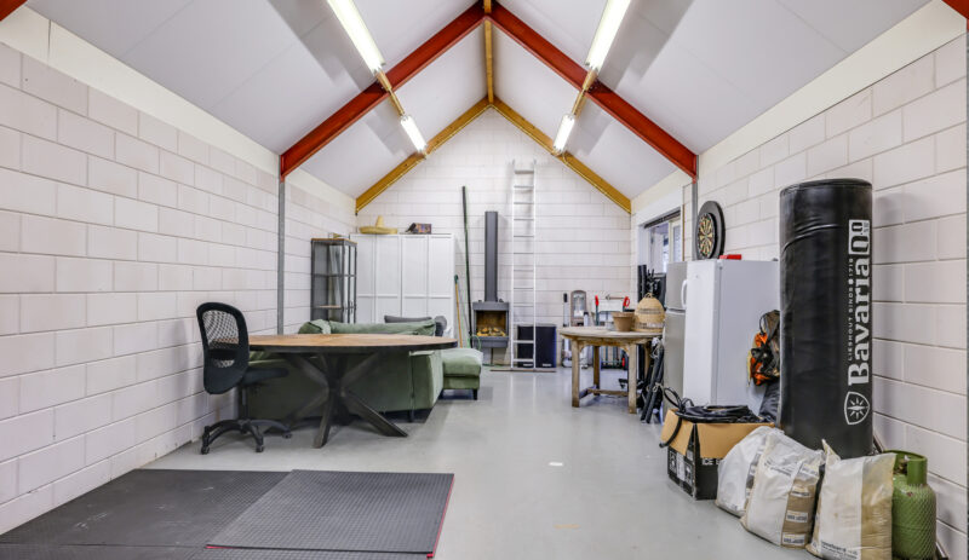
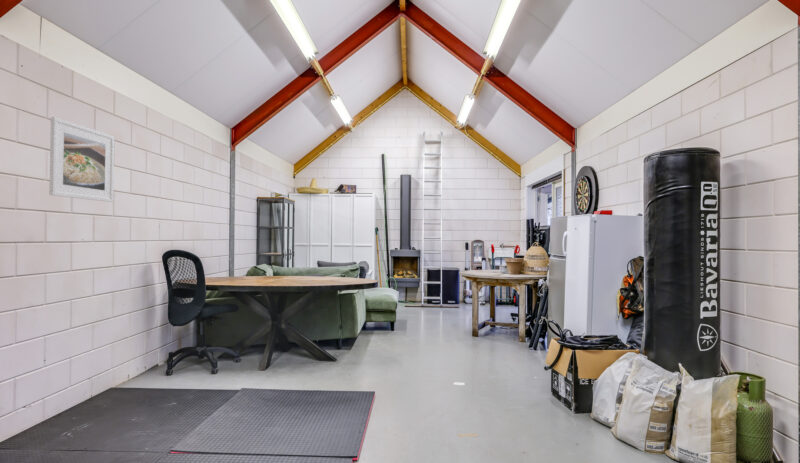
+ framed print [48,116,115,203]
